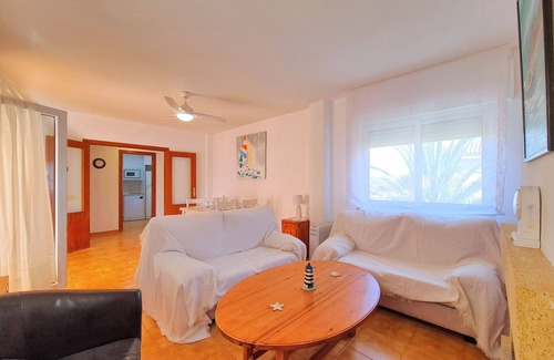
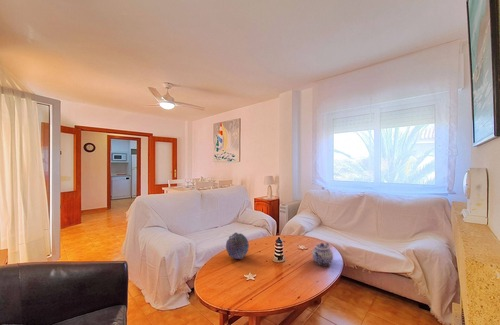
+ teapot [311,242,334,266]
+ decorative ball [225,232,250,260]
